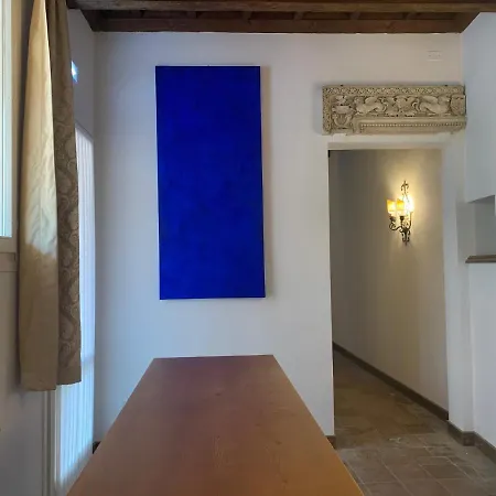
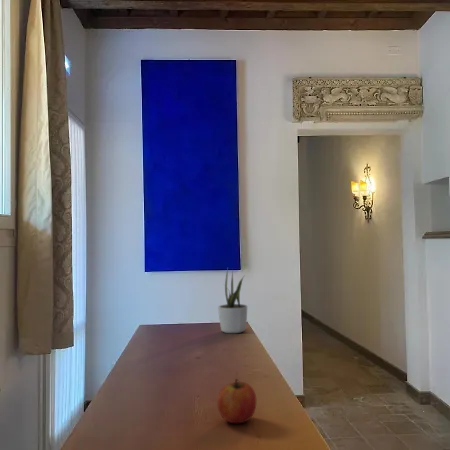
+ apple [216,378,257,424]
+ potted plant [217,268,248,334]
